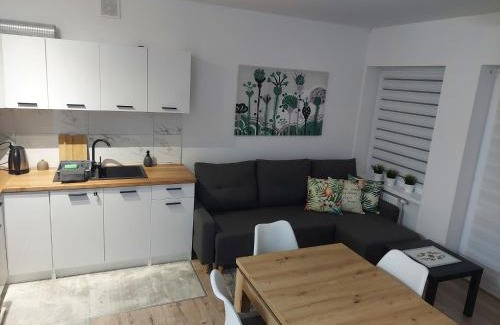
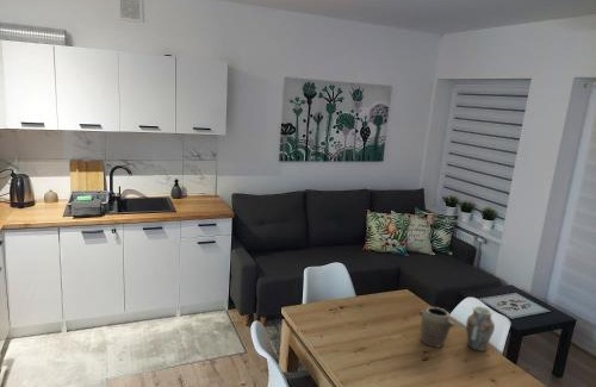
+ jar set [417,305,496,352]
